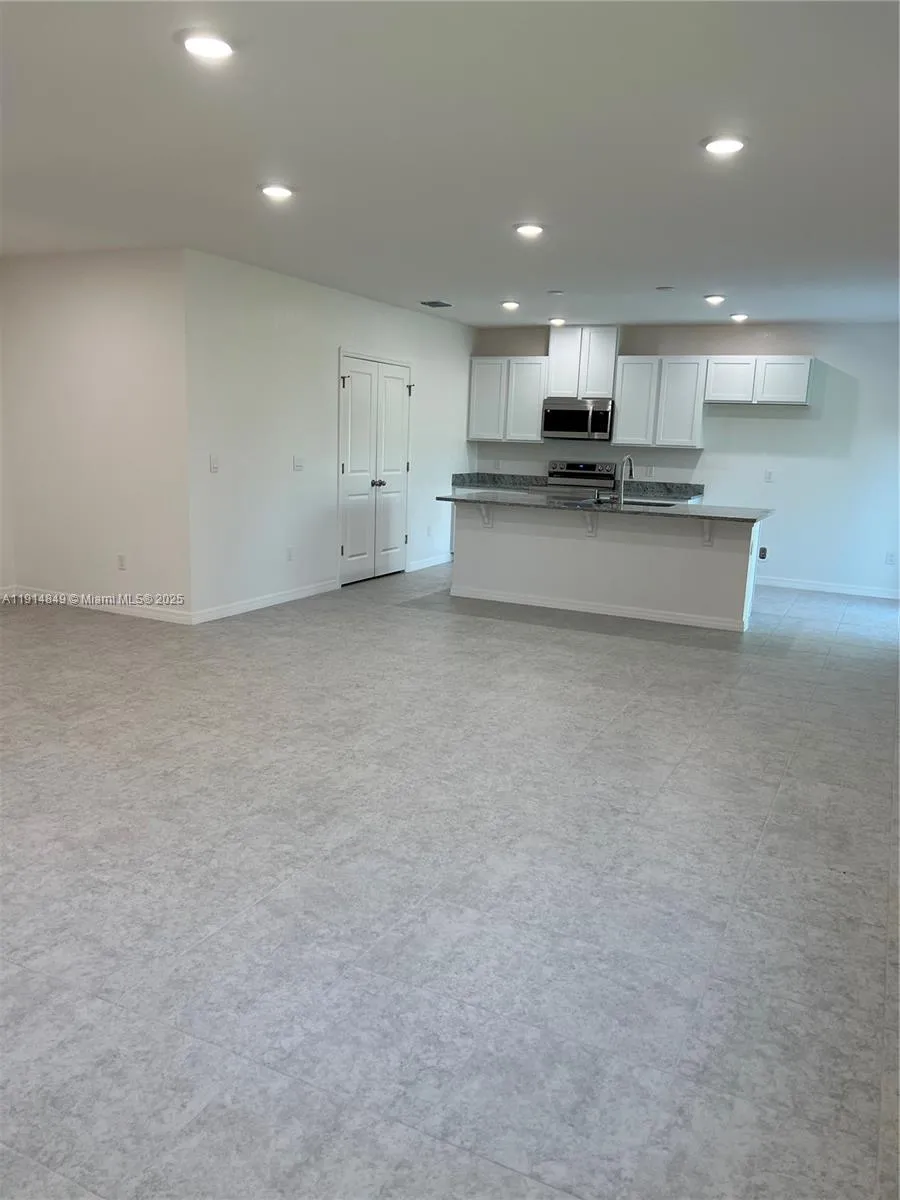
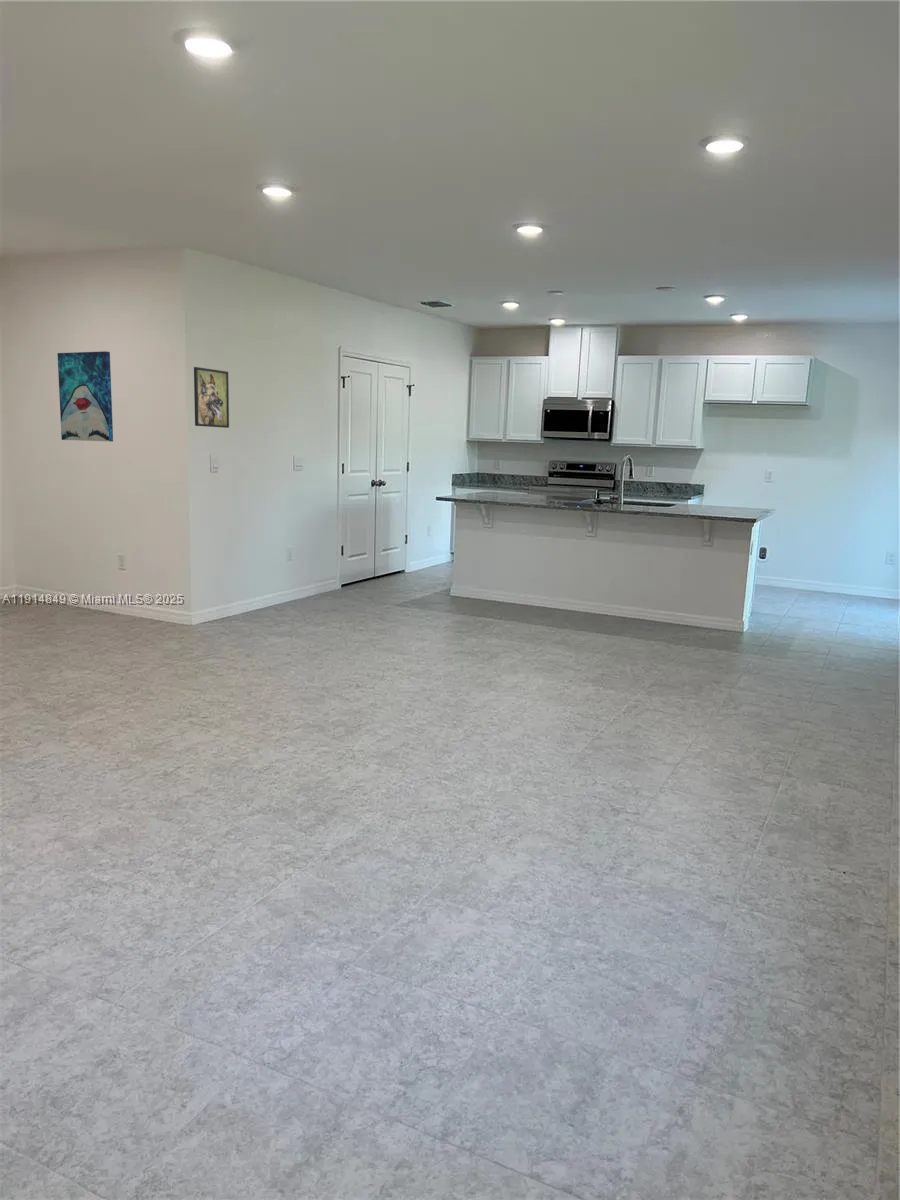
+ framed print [193,366,230,429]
+ wall art [56,350,114,442]
